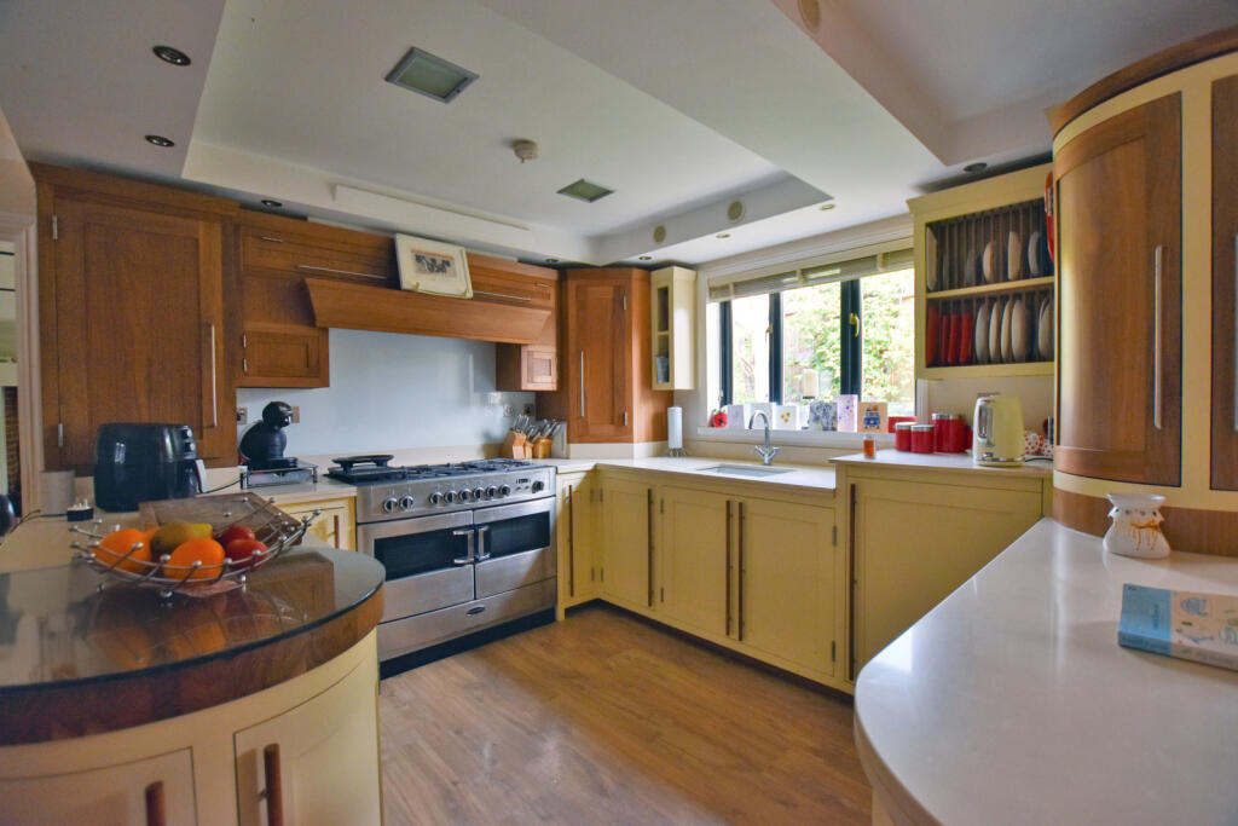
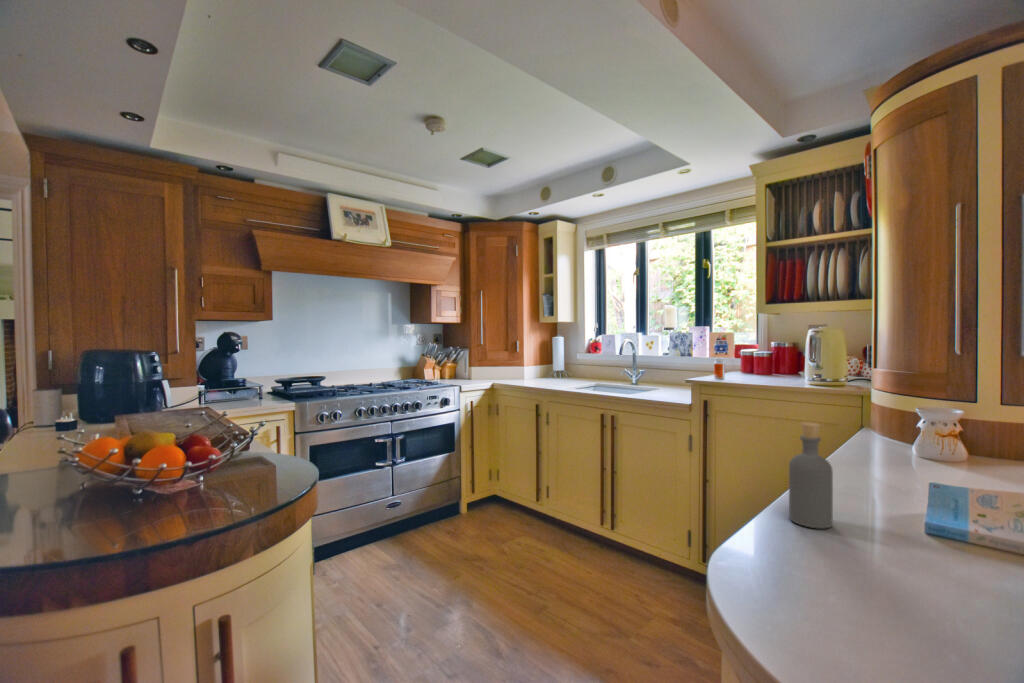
+ bottle [788,421,834,530]
